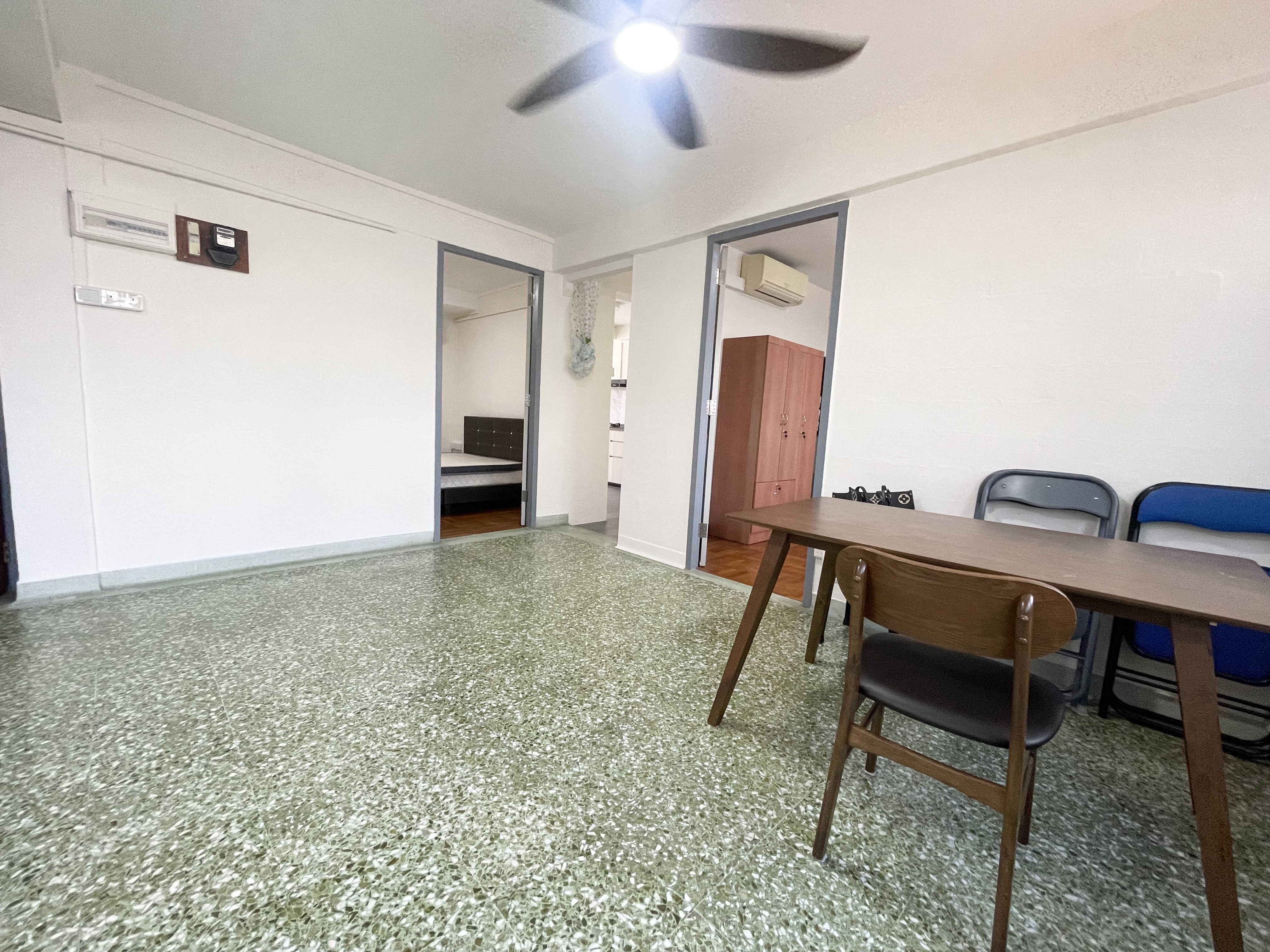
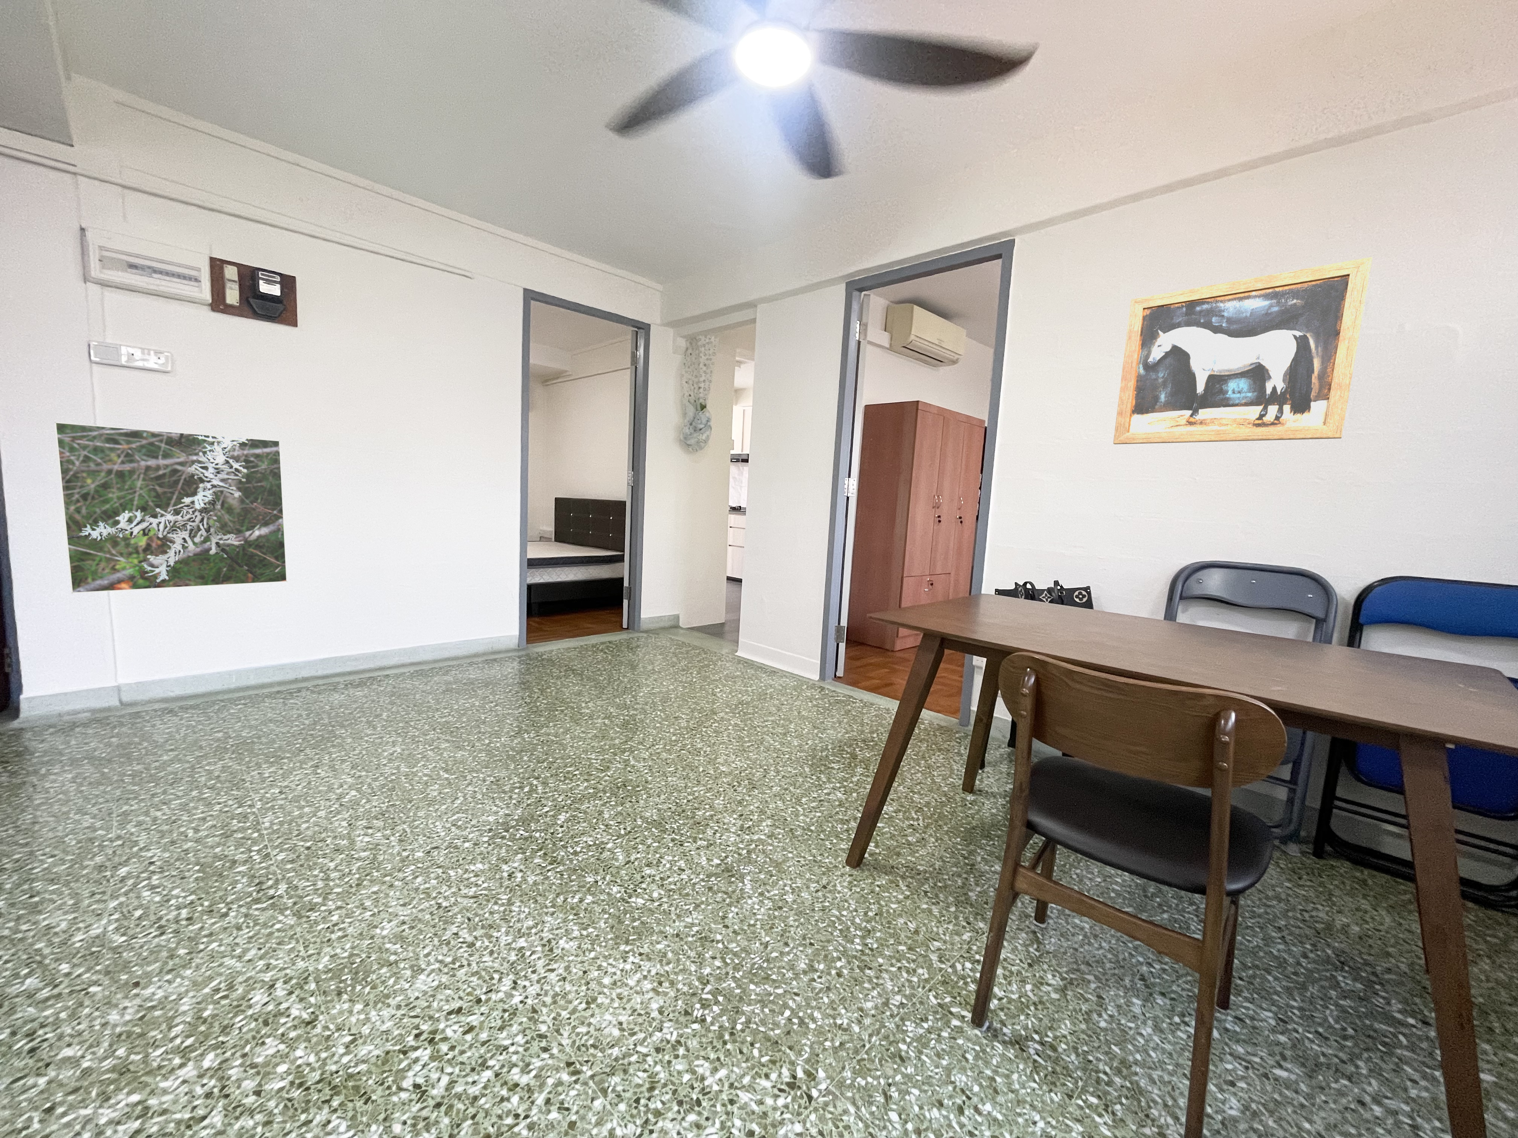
+ wall art [1113,257,1372,445]
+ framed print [54,422,288,594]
